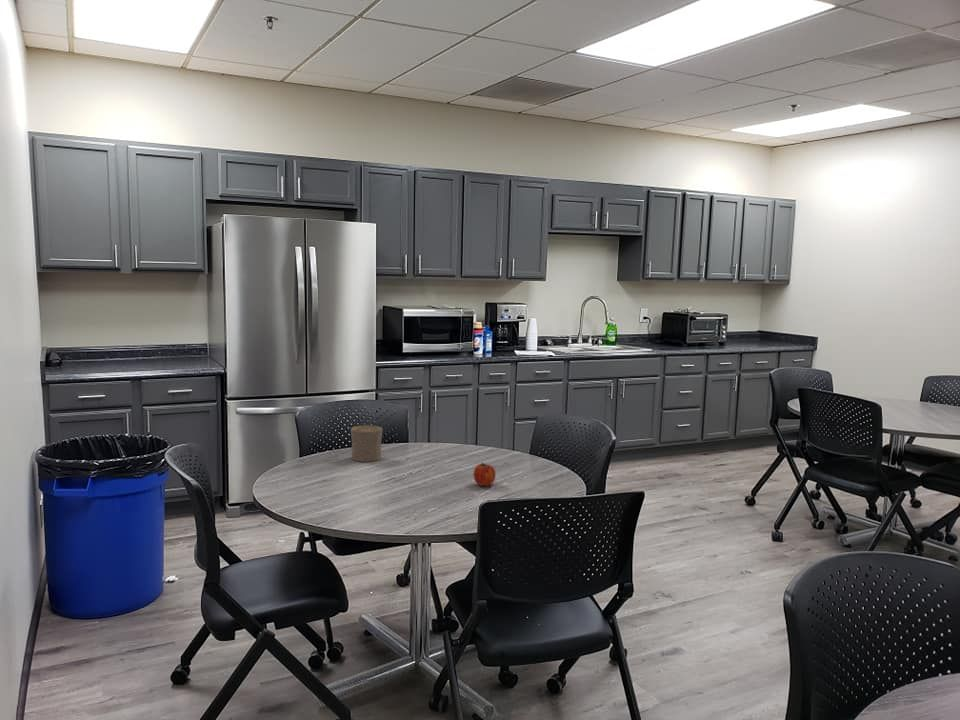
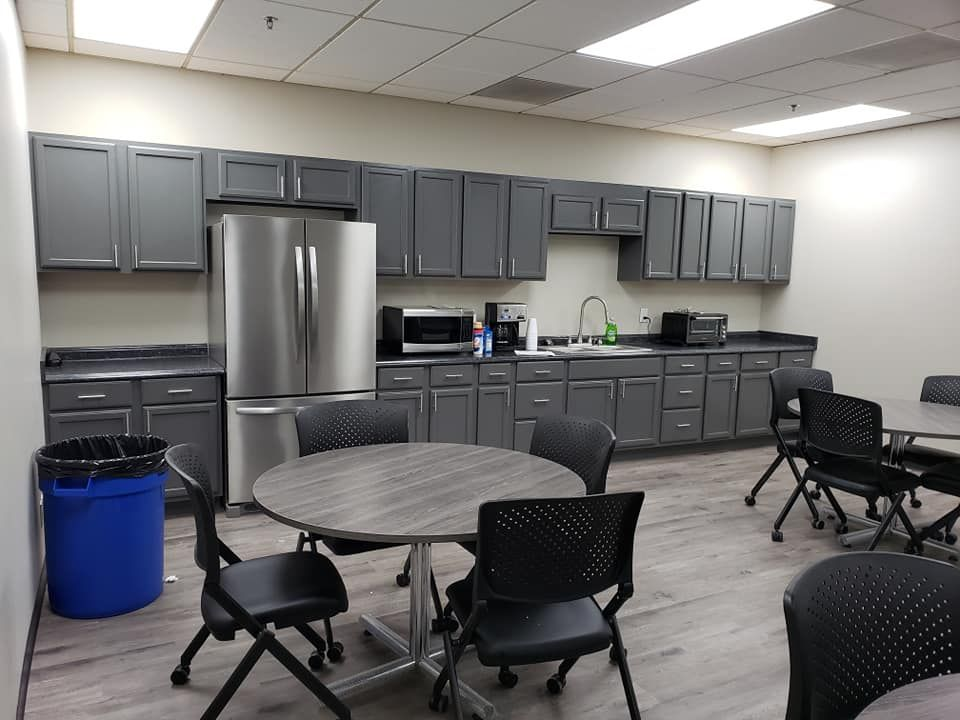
- fruit [472,461,497,487]
- cup [350,424,384,463]
